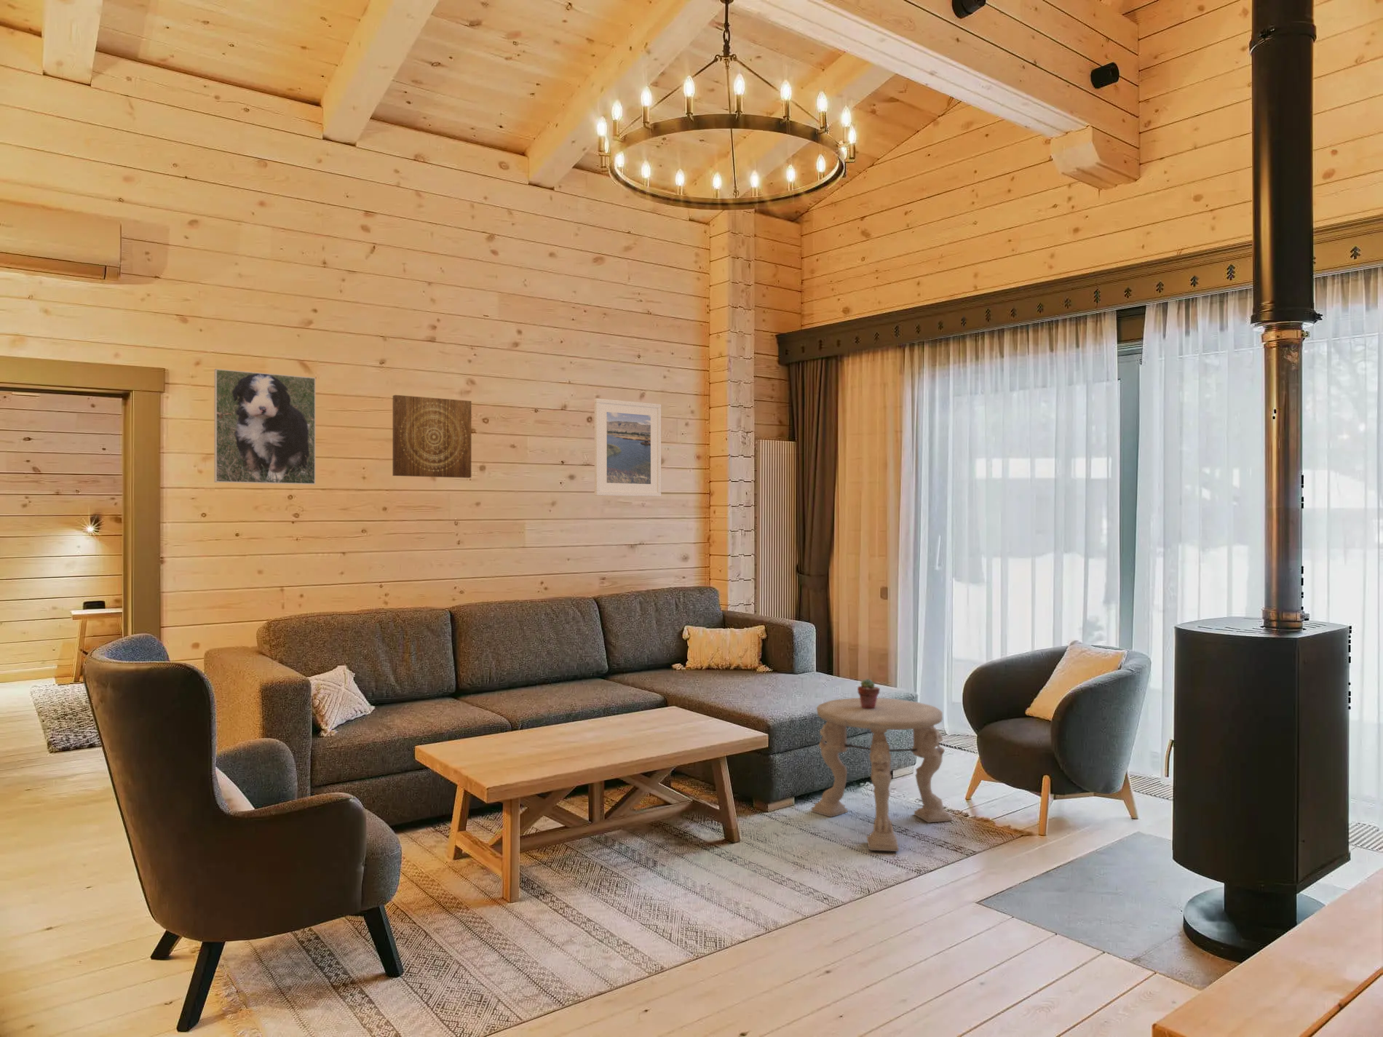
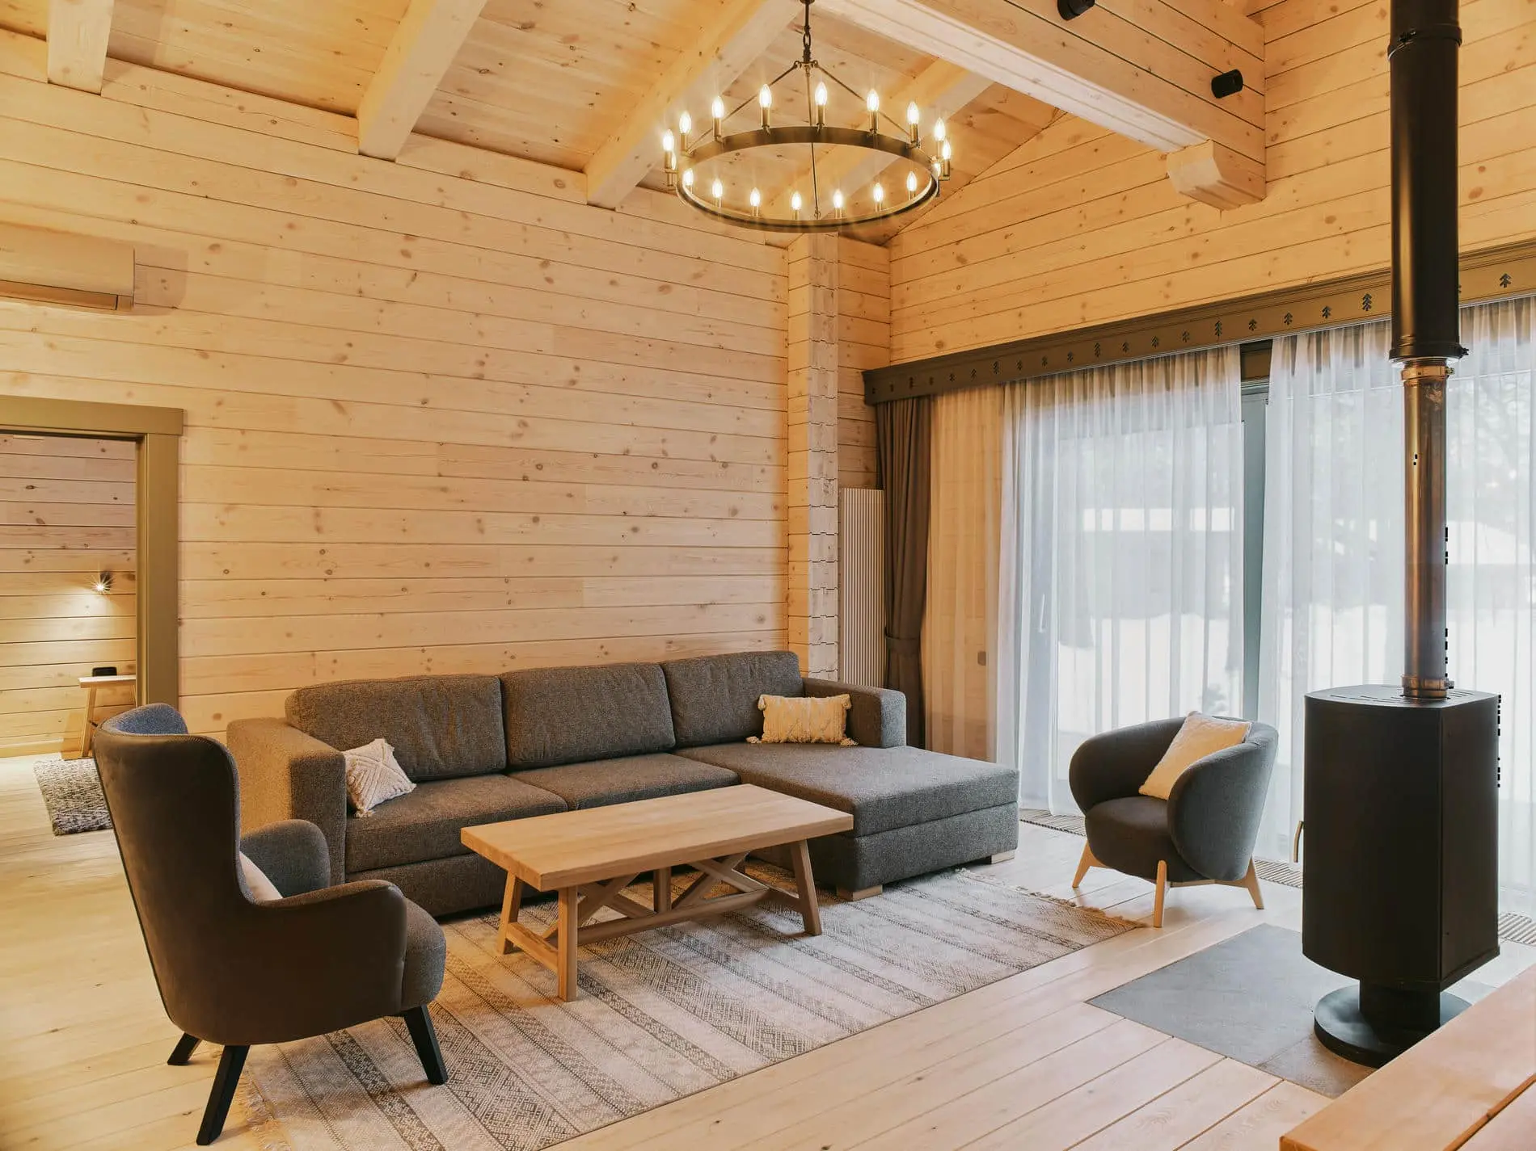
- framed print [213,368,316,486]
- side table [811,697,953,852]
- wall art [392,394,473,479]
- potted succulent [857,679,881,709]
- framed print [593,398,662,497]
